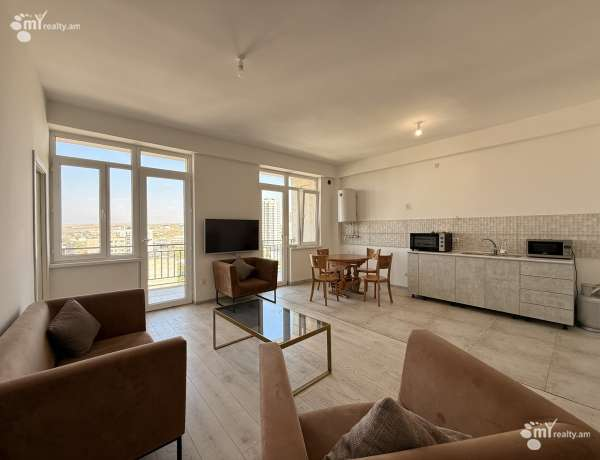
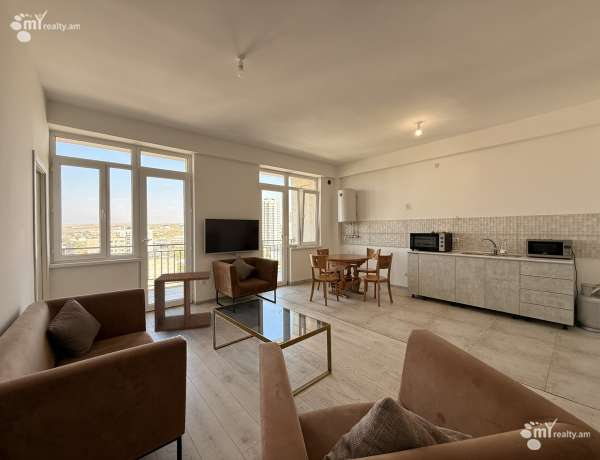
+ side table [153,270,212,333]
